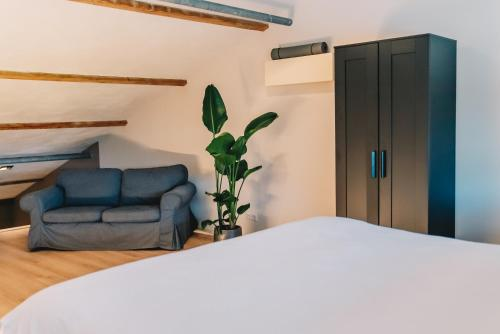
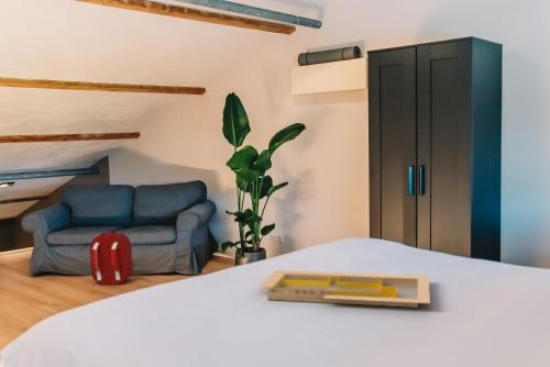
+ serving tray [258,269,431,309]
+ backpack [89,230,135,286]
